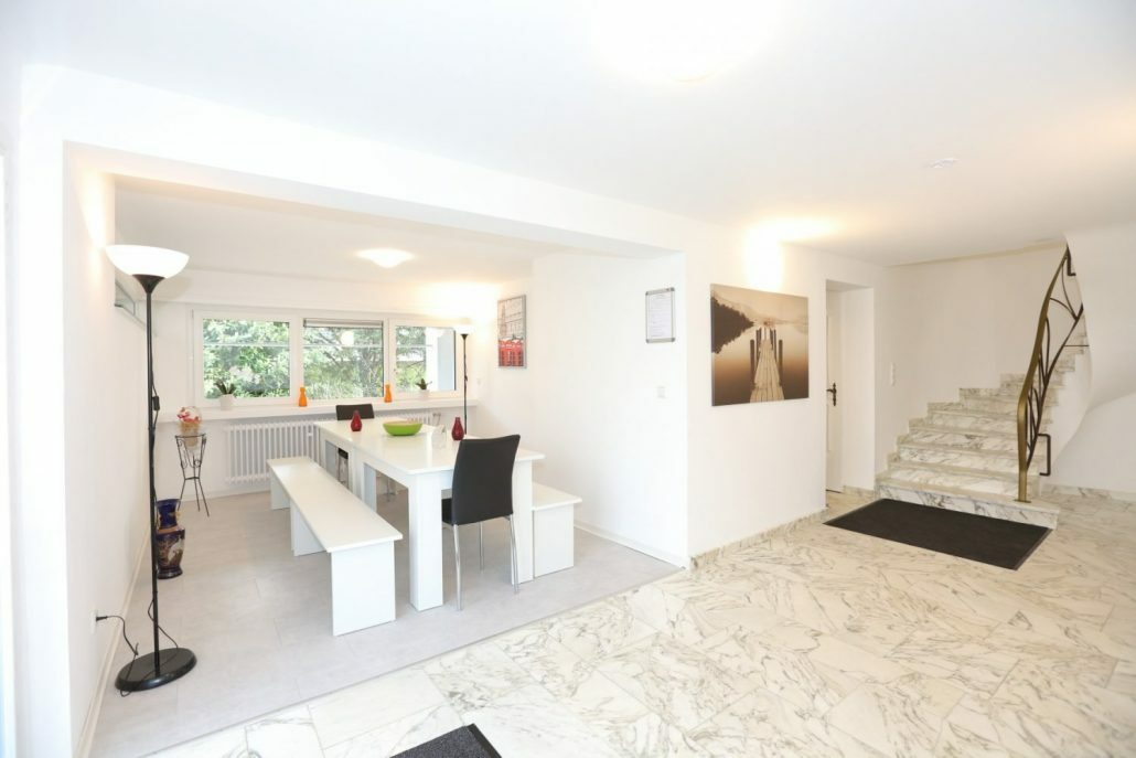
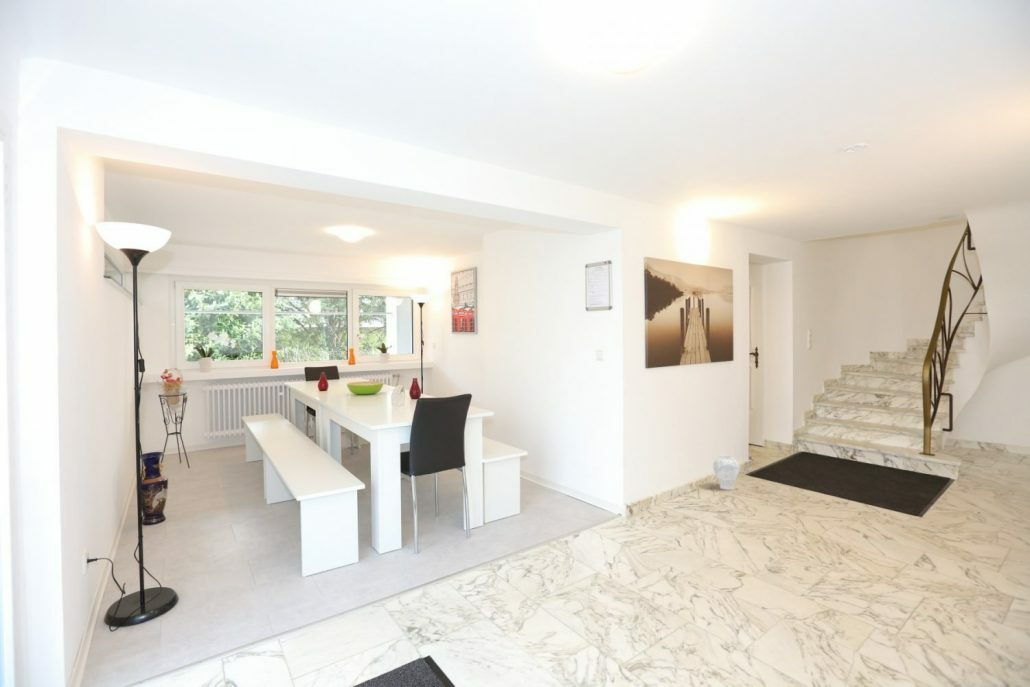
+ vase [712,454,741,491]
